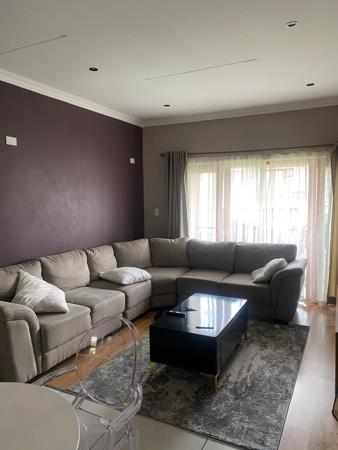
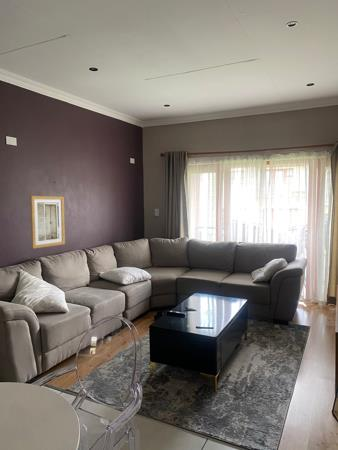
+ wall art [29,195,66,250]
